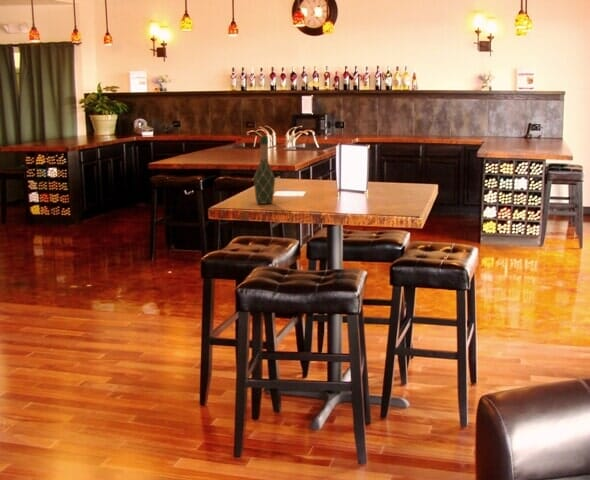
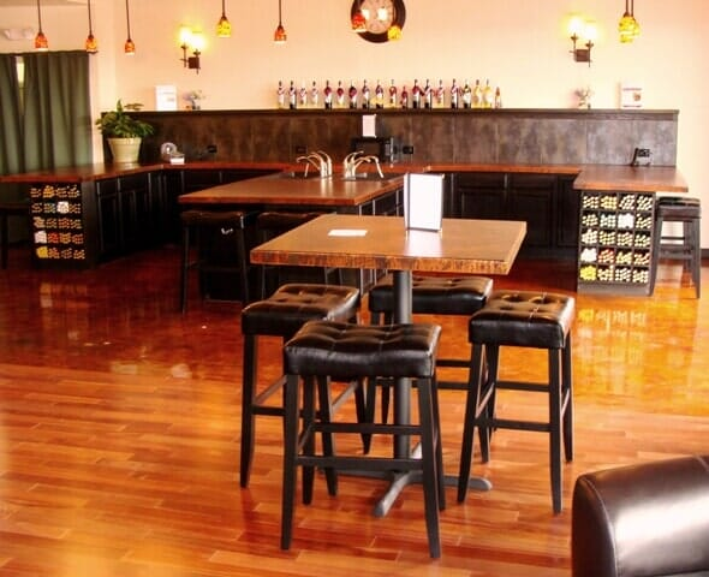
- wine bottle [253,135,276,205]
